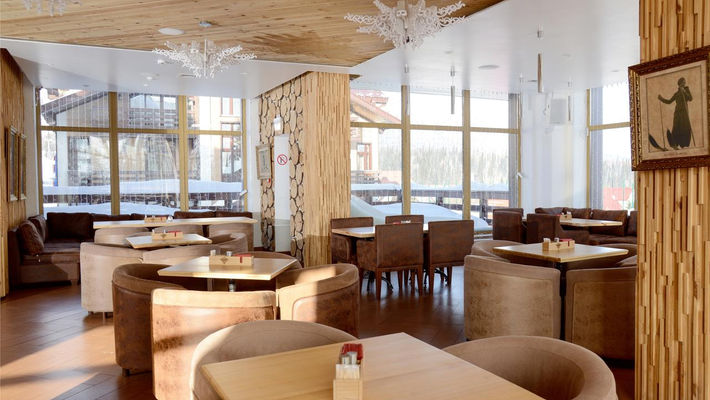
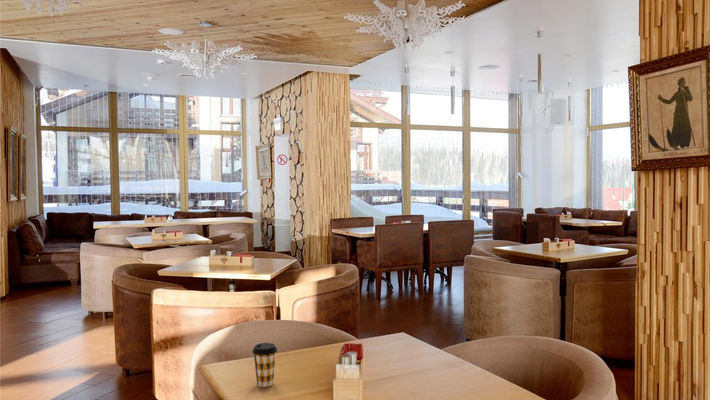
+ coffee cup [251,342,278,388]
